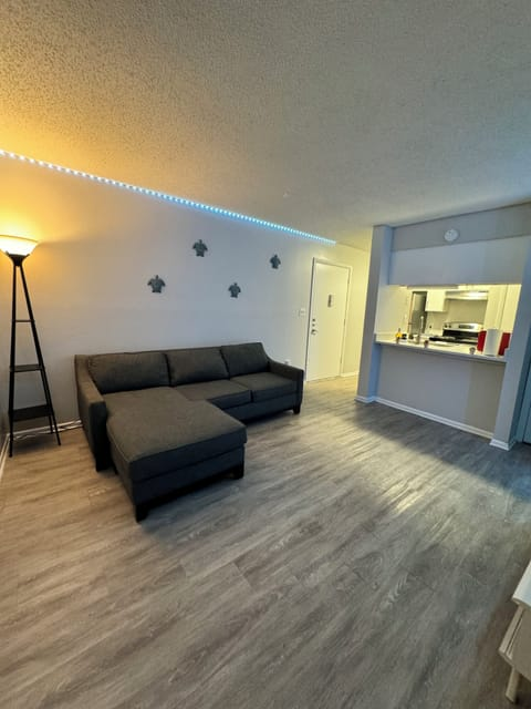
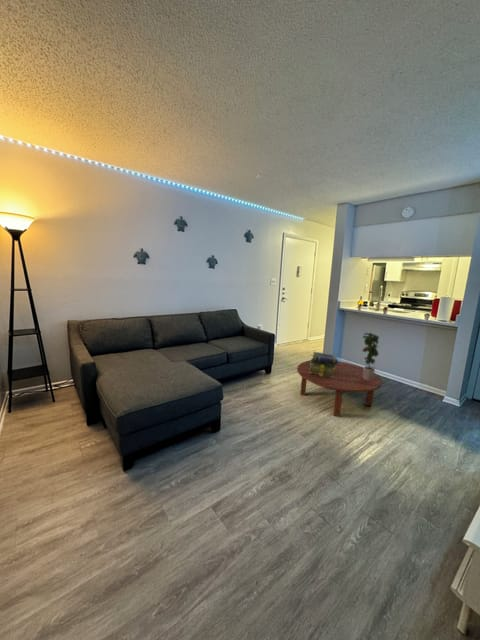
+ potted plant [361,331,380,380]
+ stack of books [309,351,339,377]
+ coffee table [296,360,383,418]
